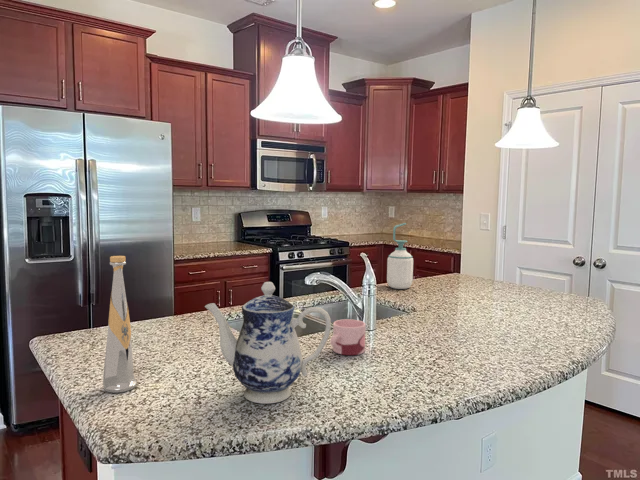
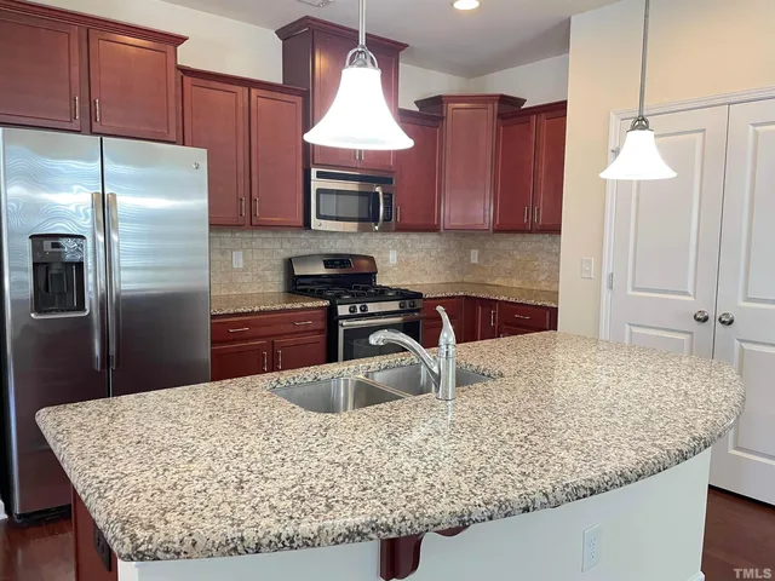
- bottle [102,255,138,394]
- teapot [204,281,332,405]
- soap bottle [386,222,414,290]
- mug [329,318,367,356]
